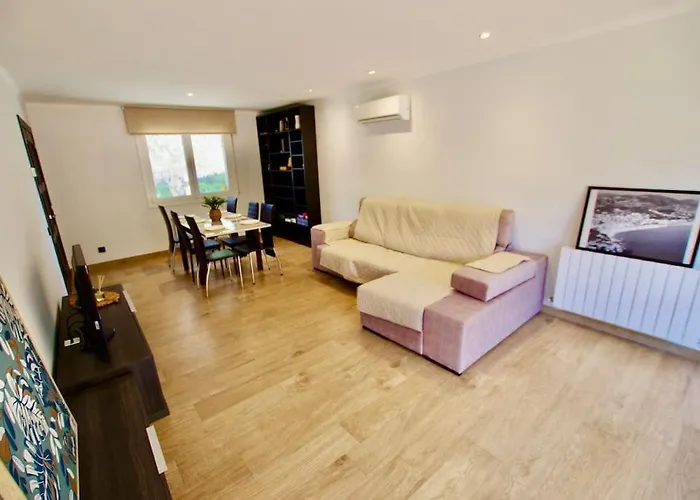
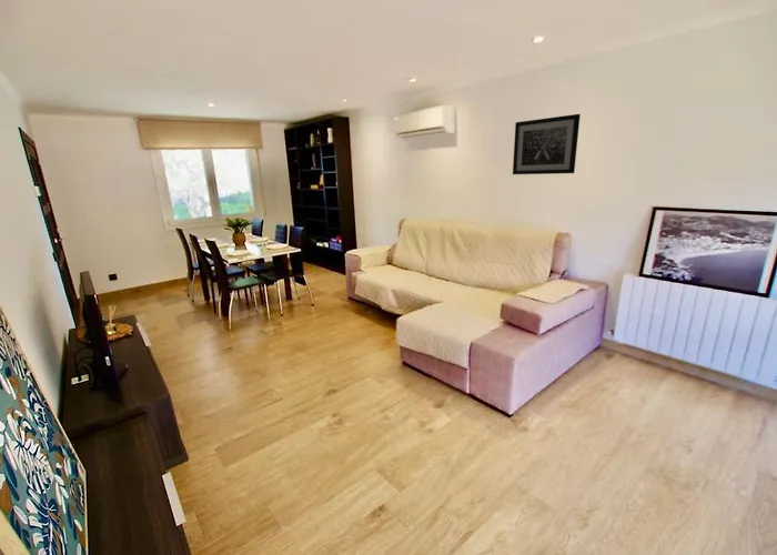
+ wall art [512,113,582,175]
